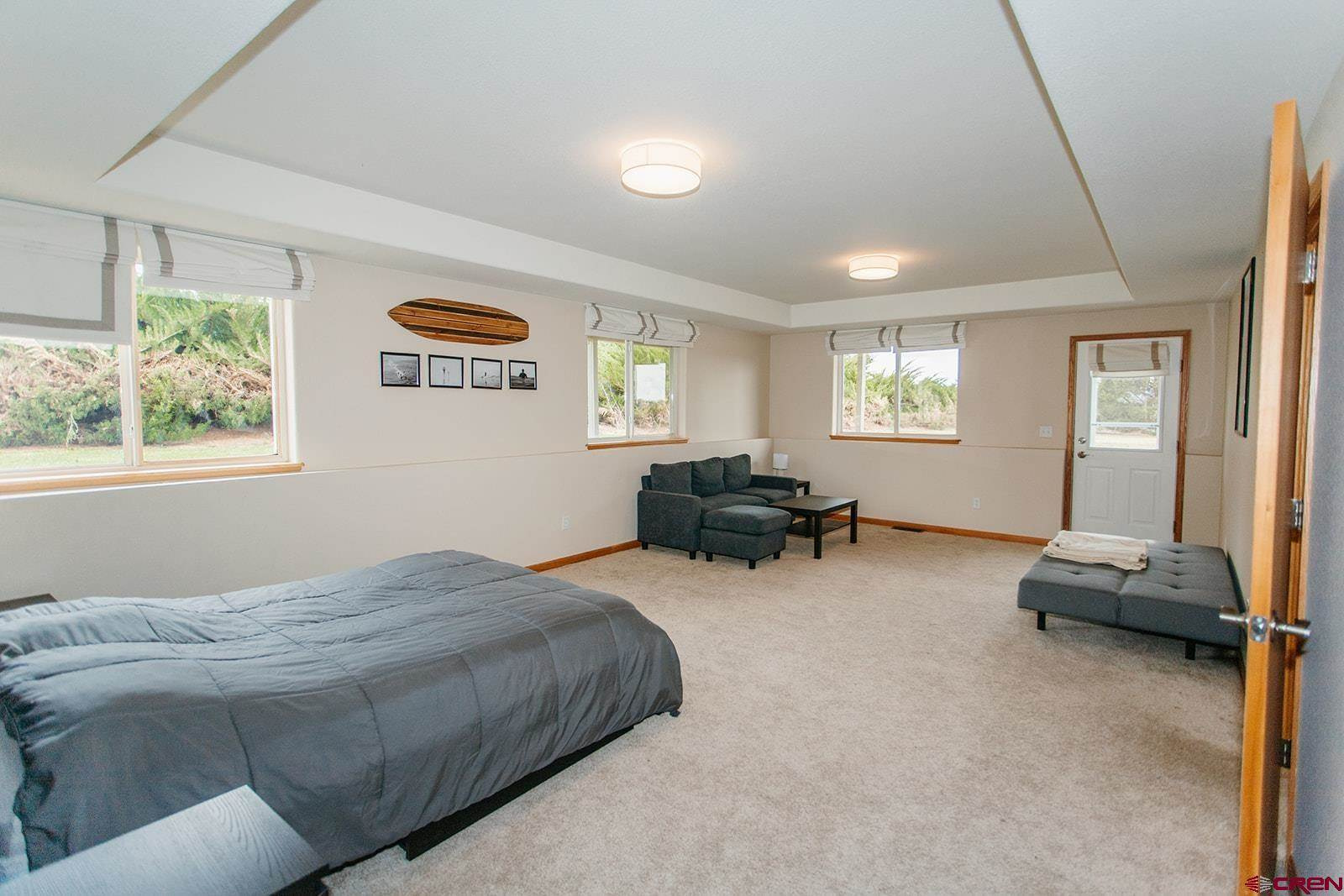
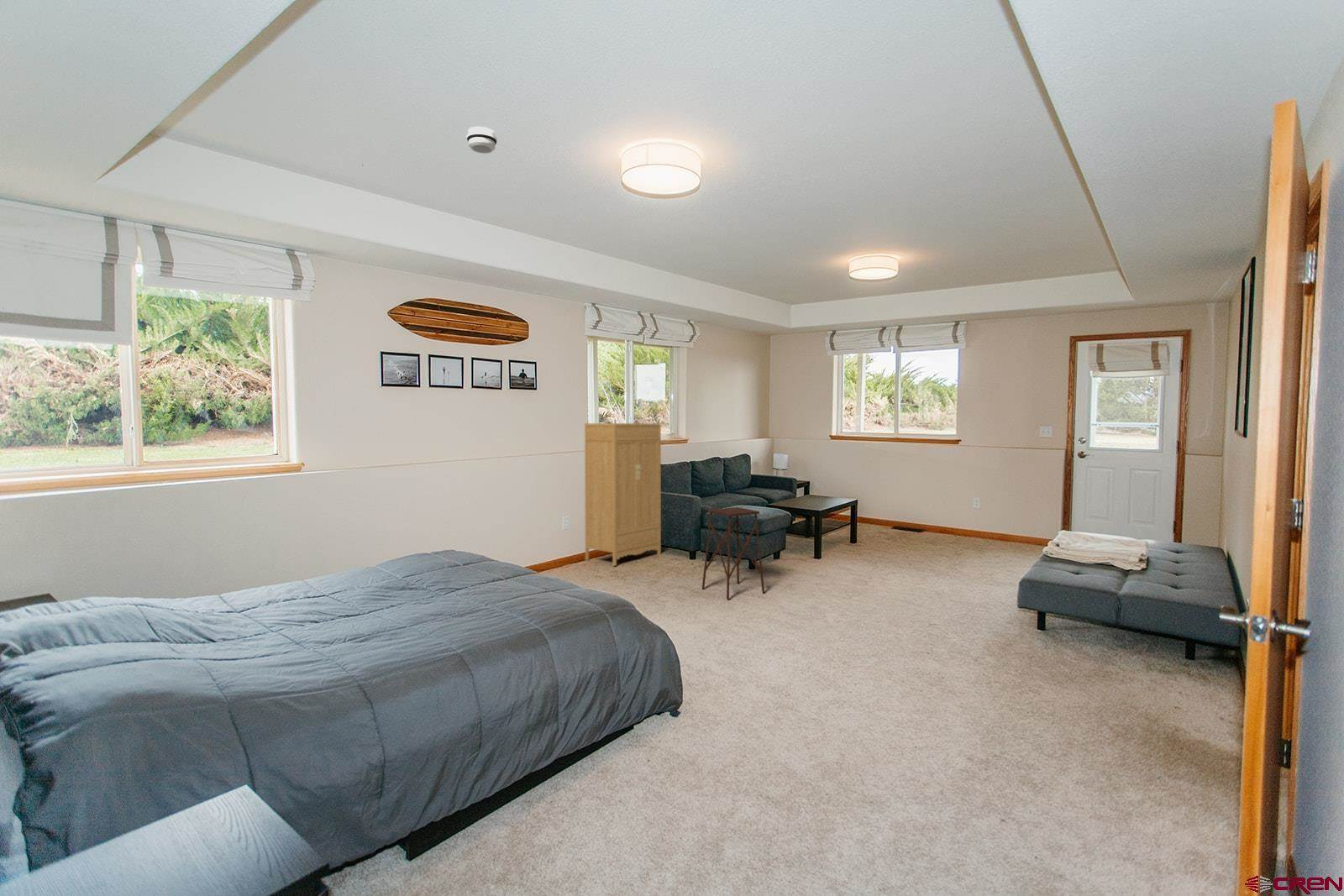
+ side table [701,506,765,600]
+ cabinet [584,422,662,567]
+ smoke detector [466,126,498,155]
